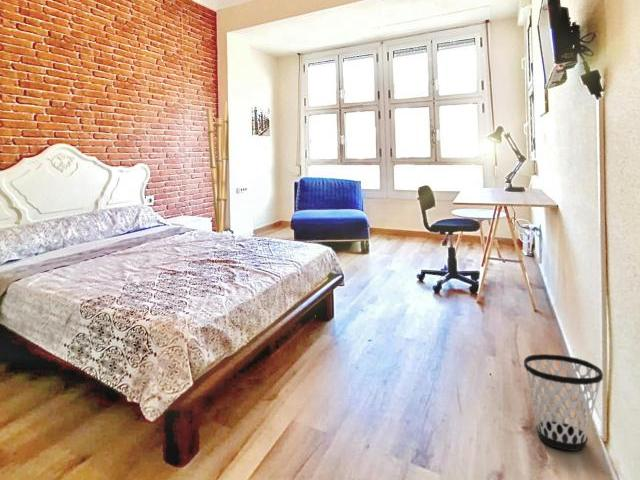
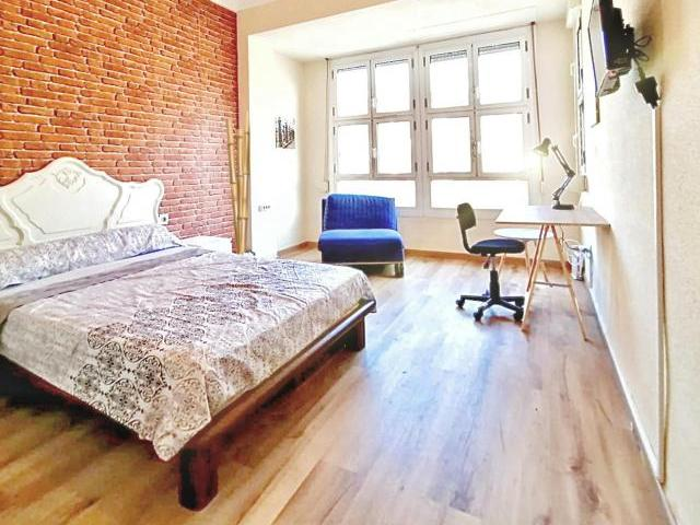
- wastebasket [523,353,604,452]
